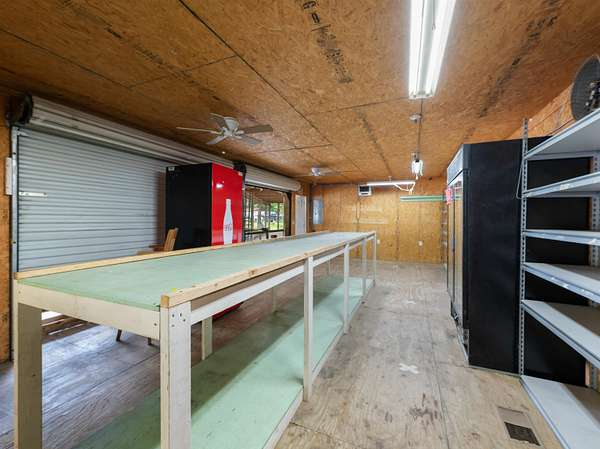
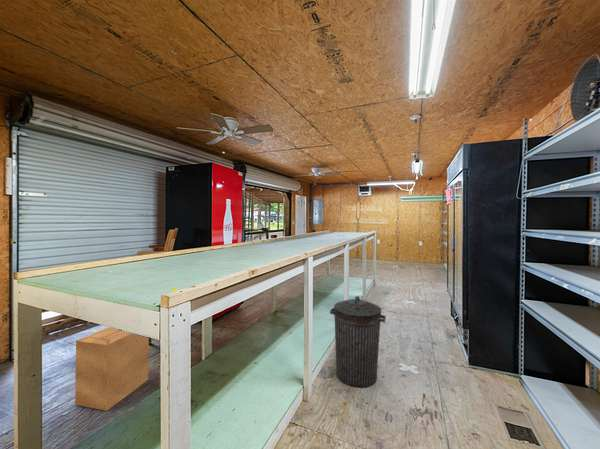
+ cardboard box [74,326,150,412]
+ trash can [329,295,387,388]
